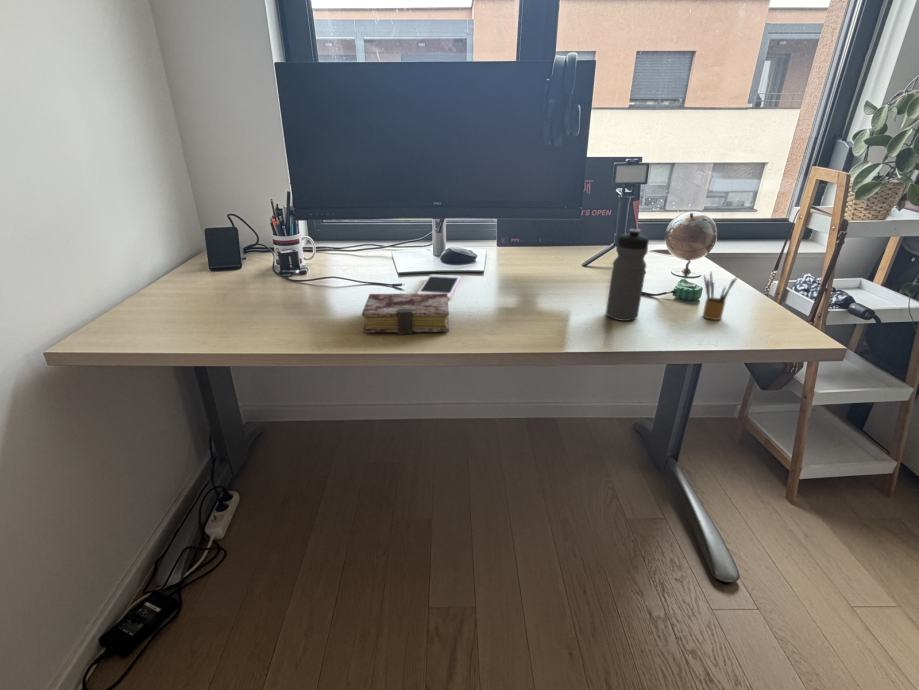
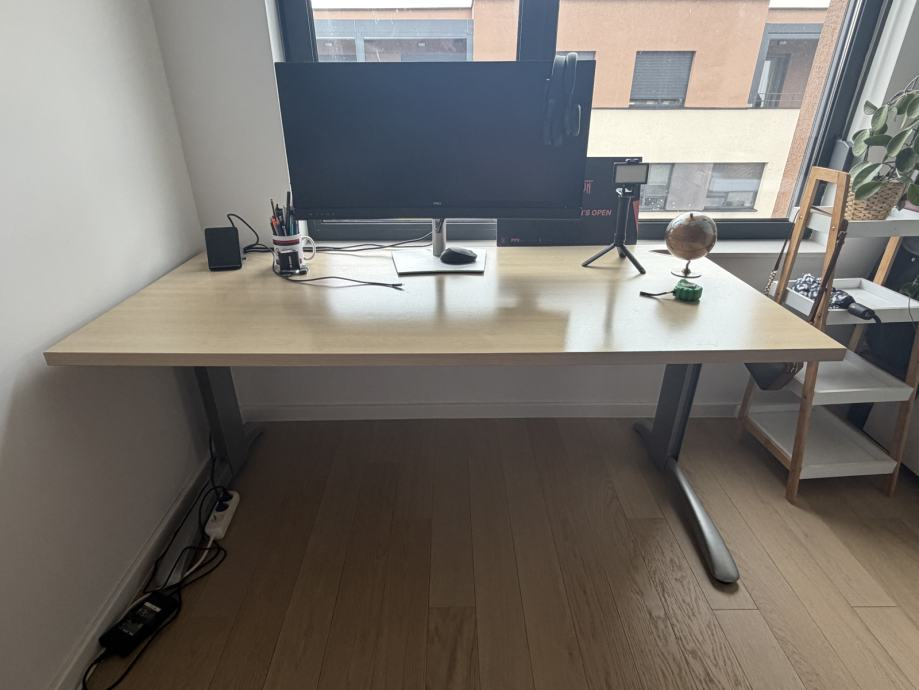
- cell phone [416,274,461,301]
- book [361,293,450,335]
- water bottle [605,228,650,322]
- pencil box [702,271,739,321]
